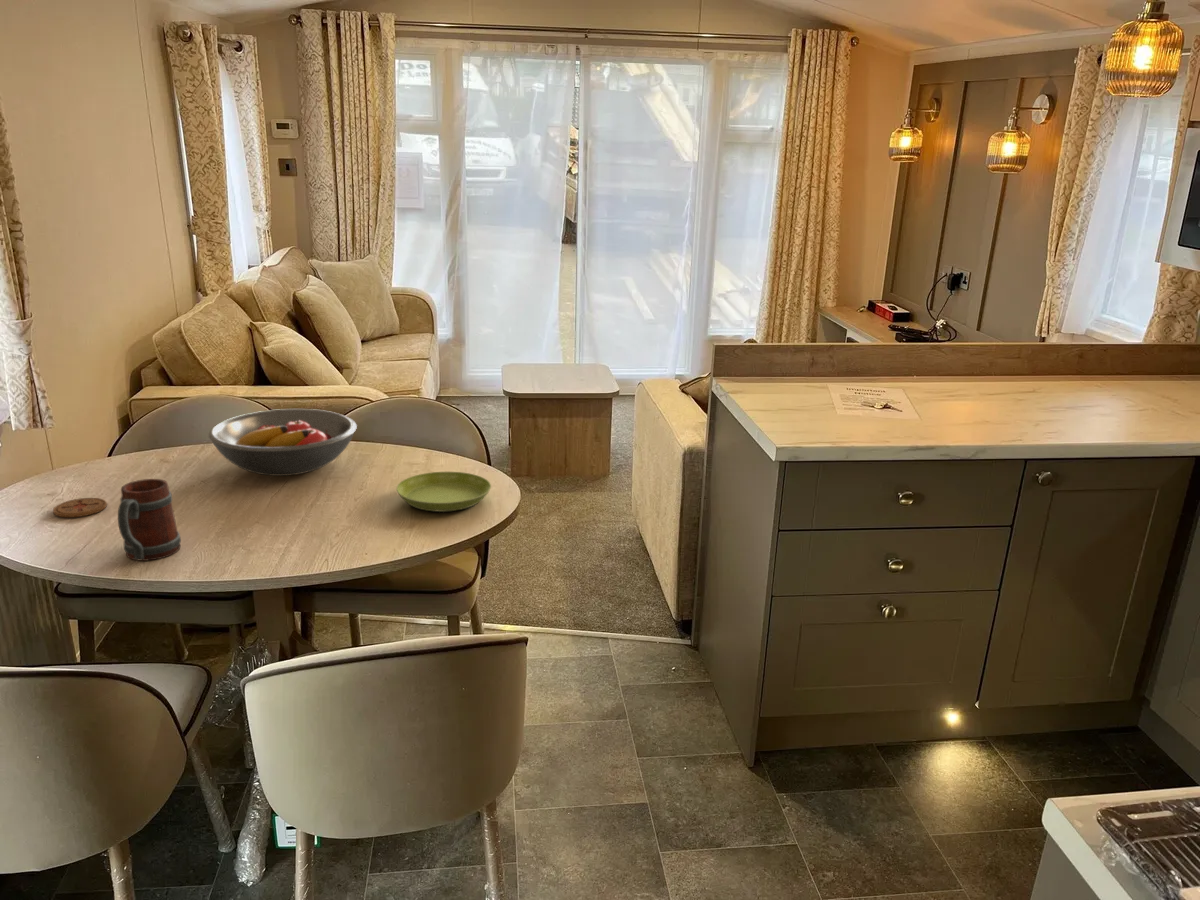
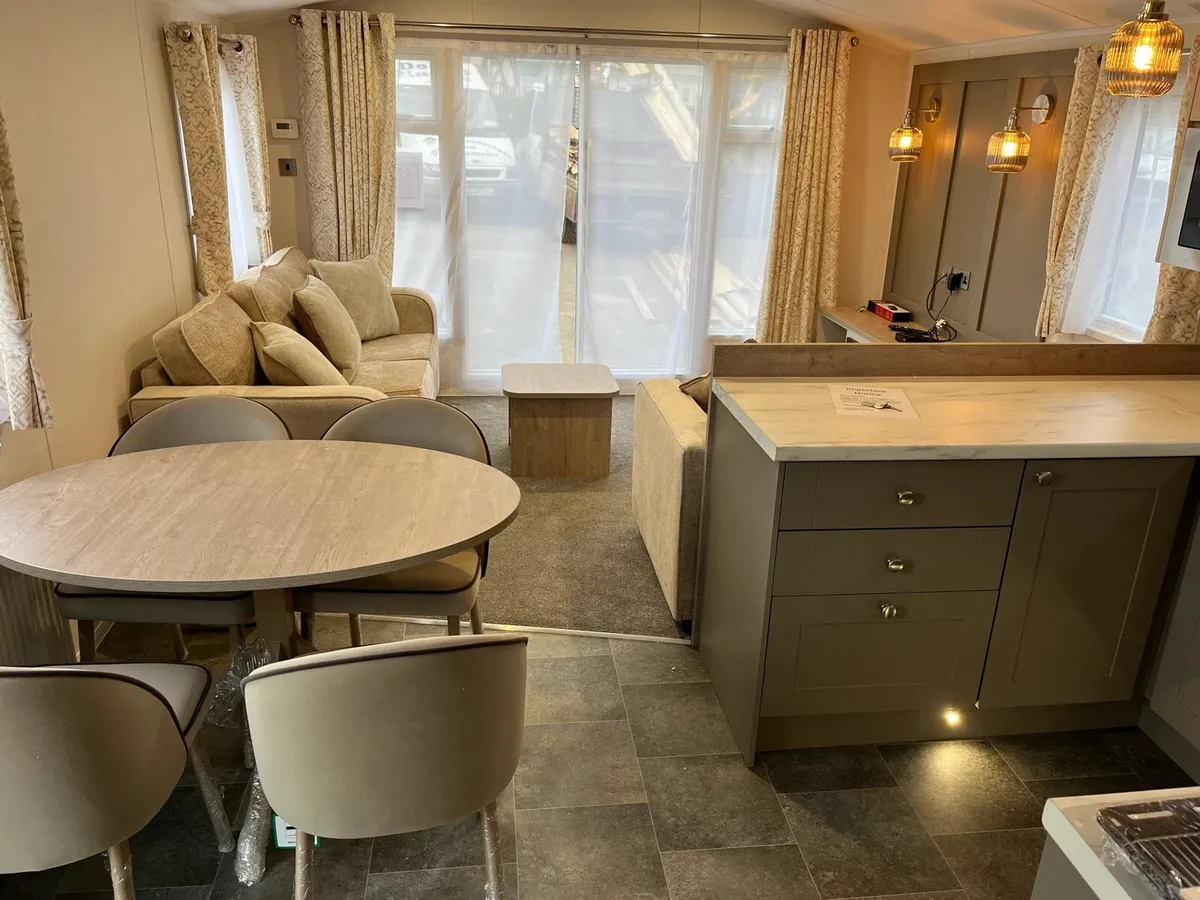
- mug [117,478,182,562]
- saucer [395,471,492,513]
- coaster [52,497,108,519]
- fruit bowl [207,408,358,477]
